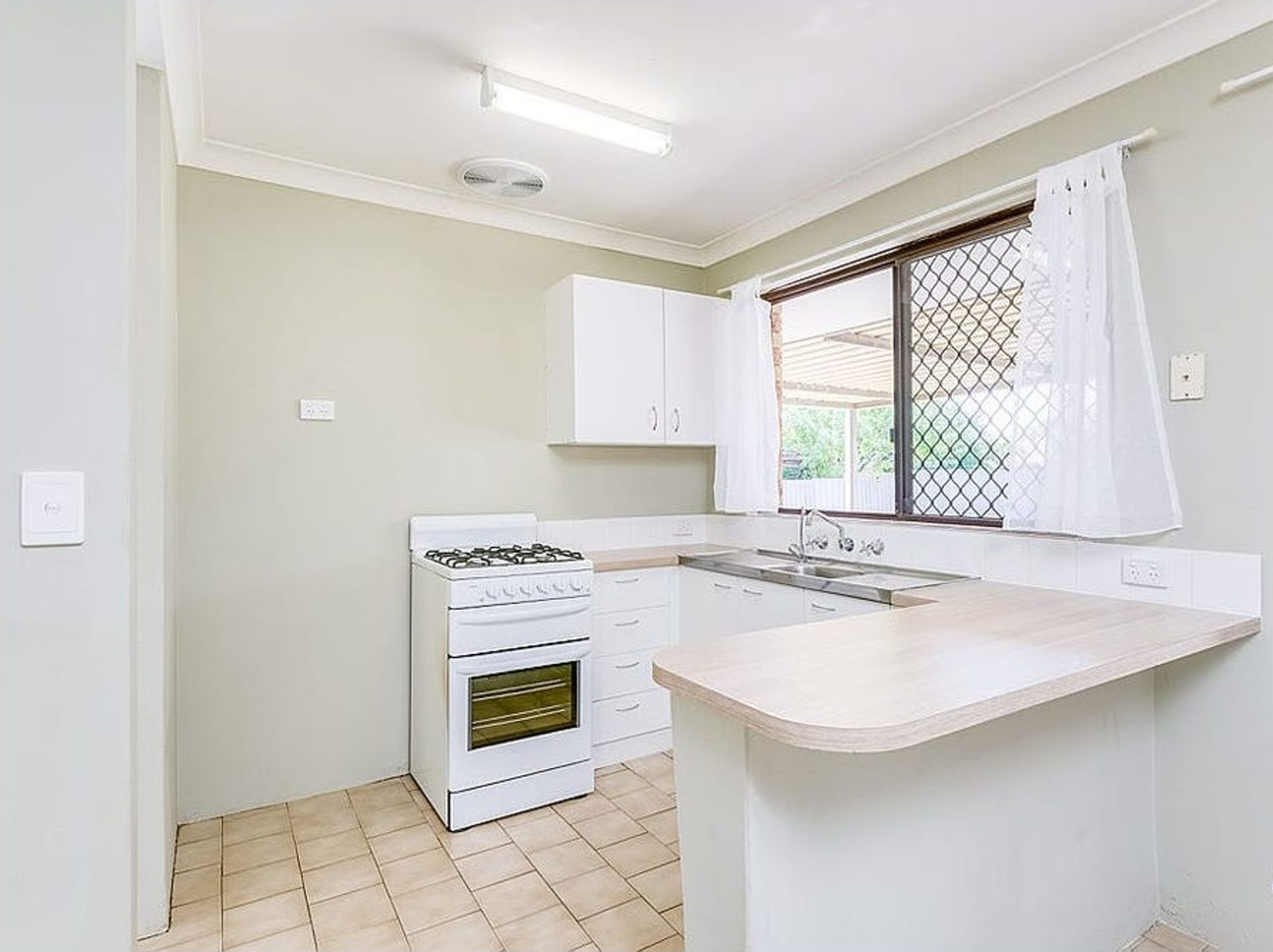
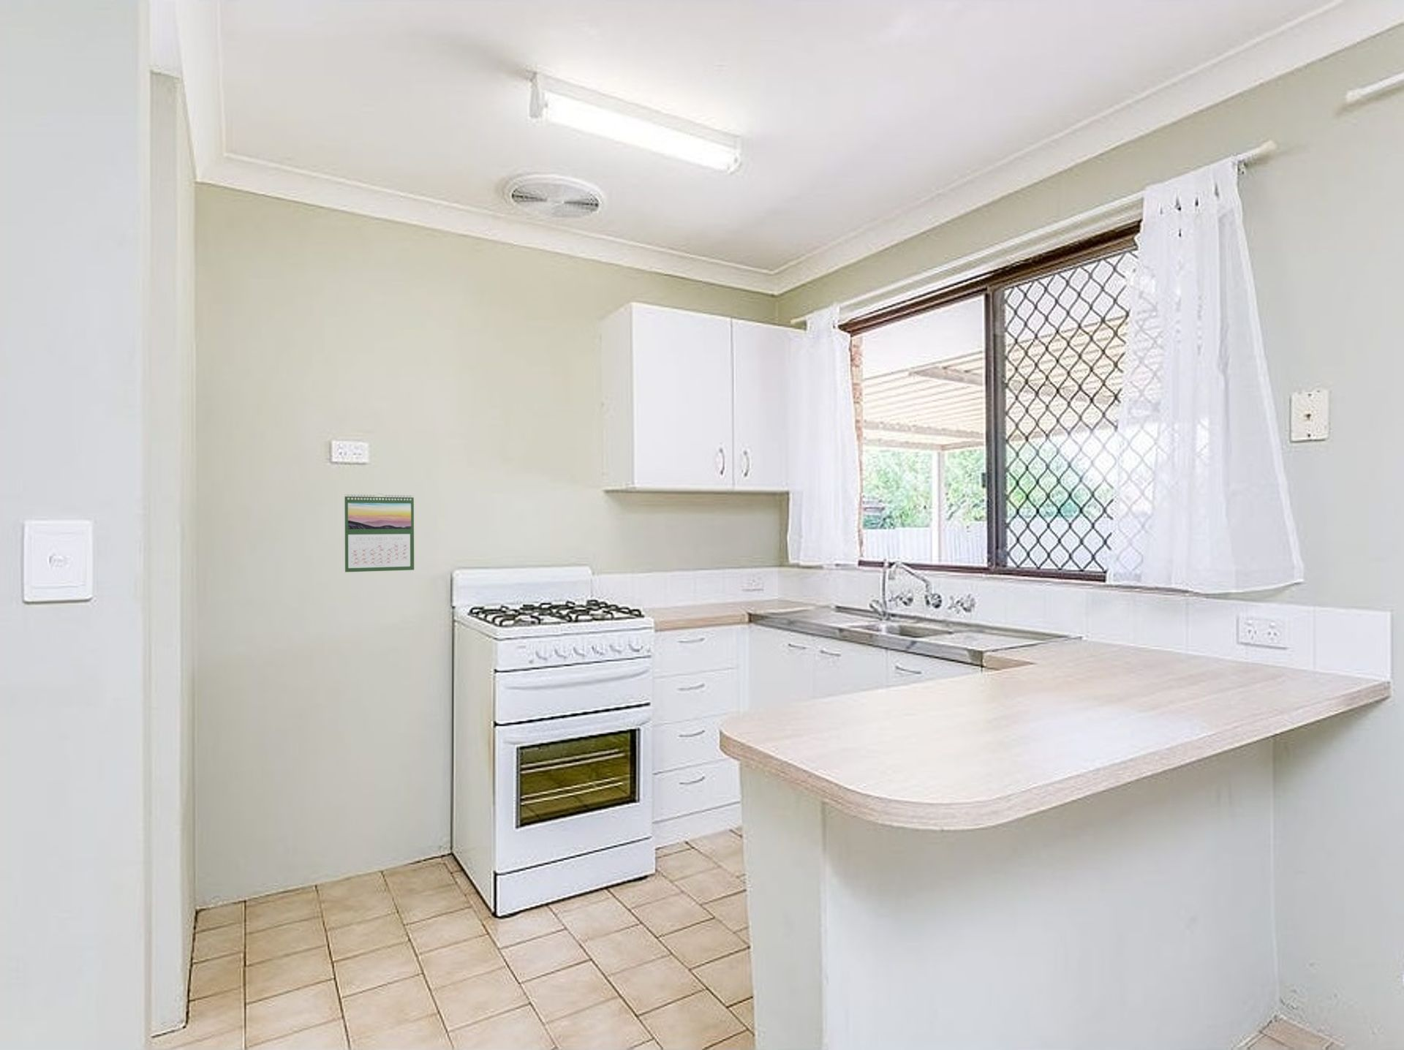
+ calendar [344,493,415,572]
